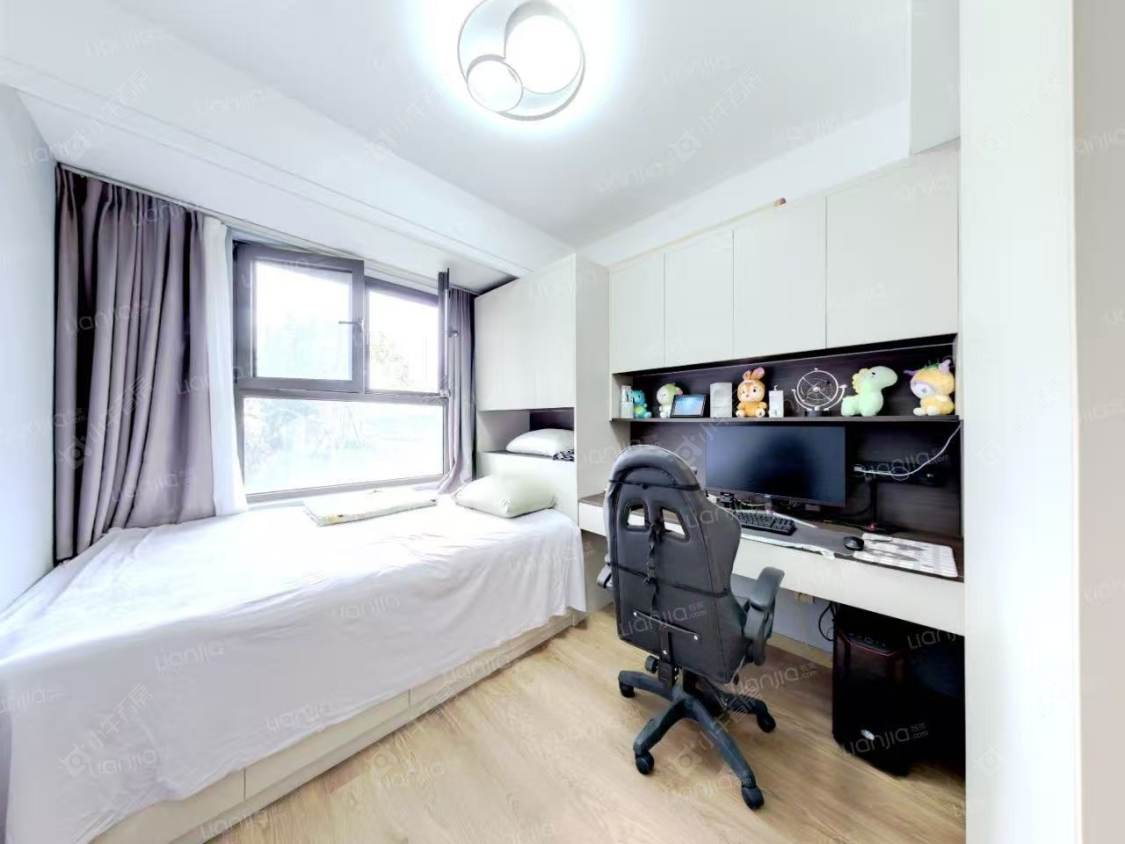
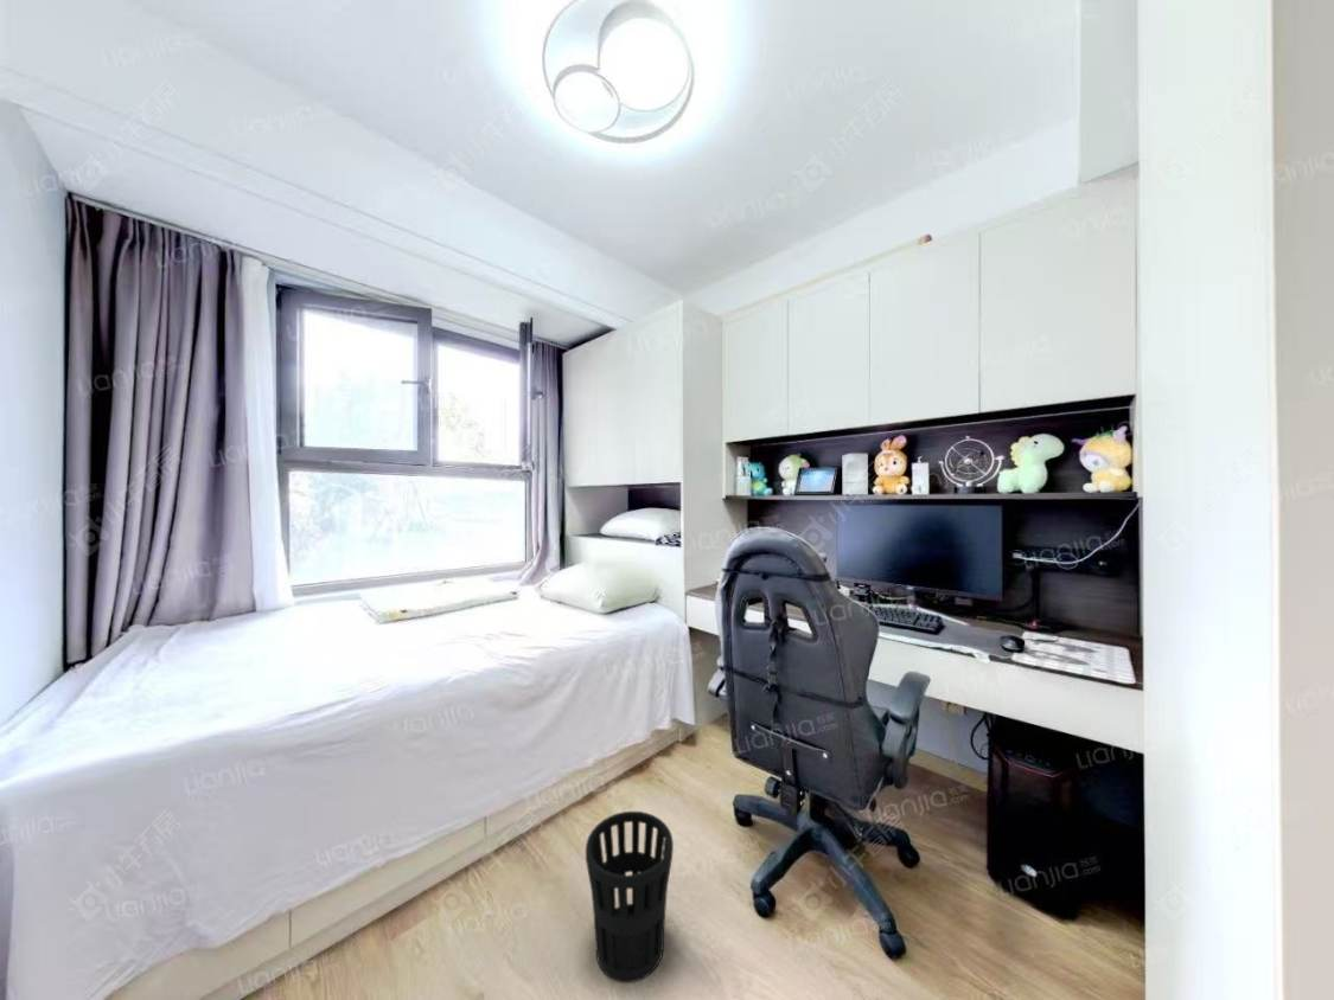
+ wastebasket [585,810,675,983]
